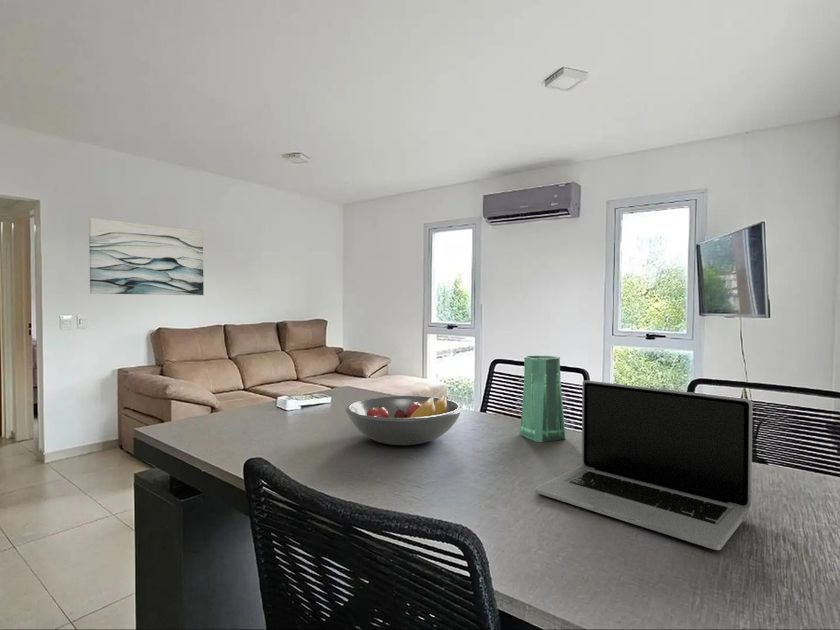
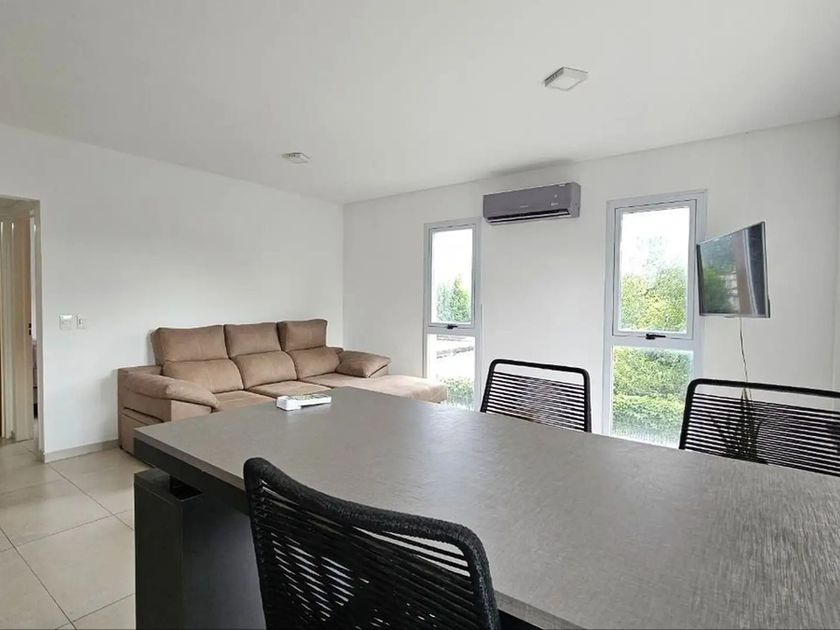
- wall art [88,217,205,296]
- fruit bowl [345,394,463,446]
- vase [519,354,567,443]
- laptop [534,379,754,551]
